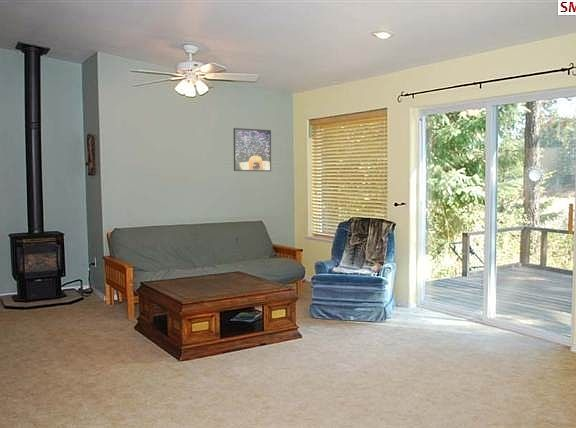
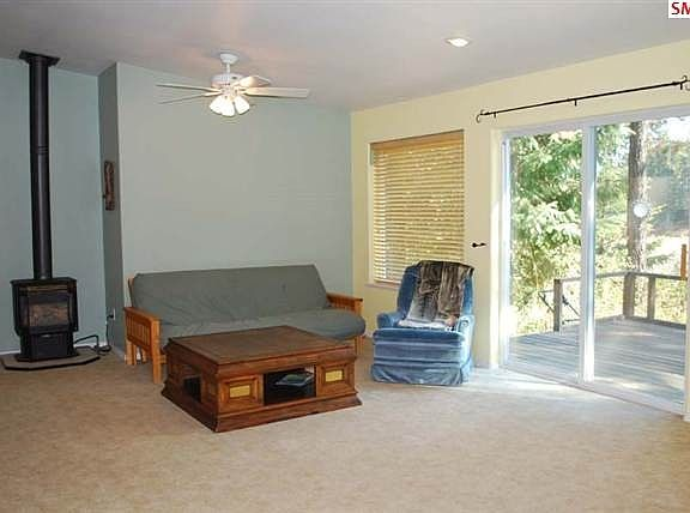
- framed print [233,127,272,172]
